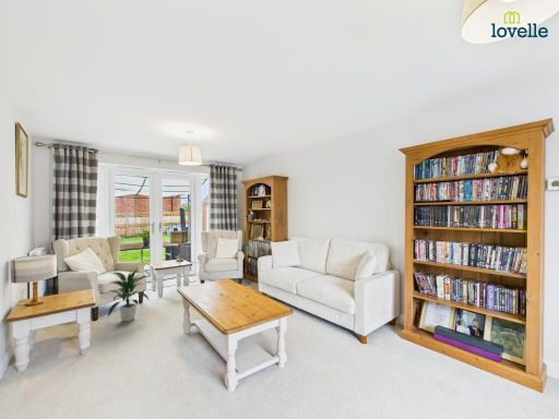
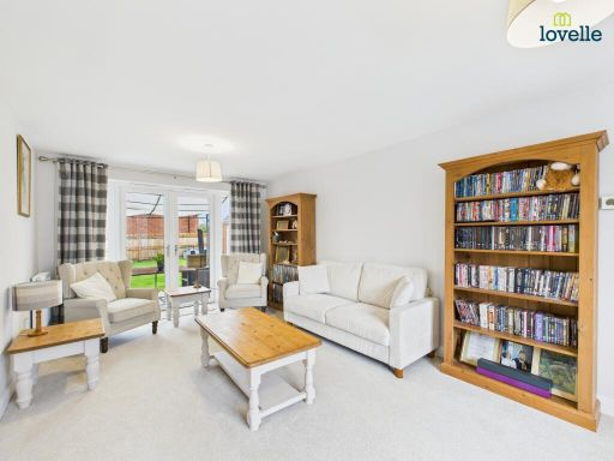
- indoor plant [107,268,152,322]
